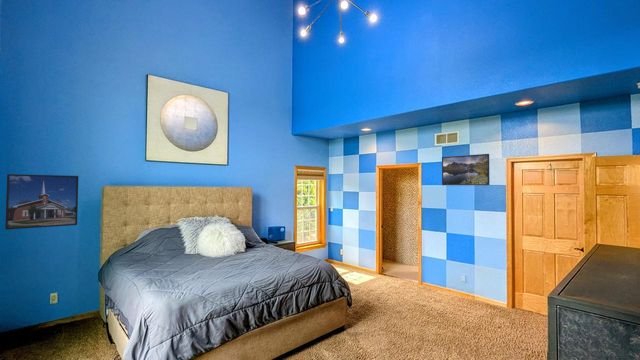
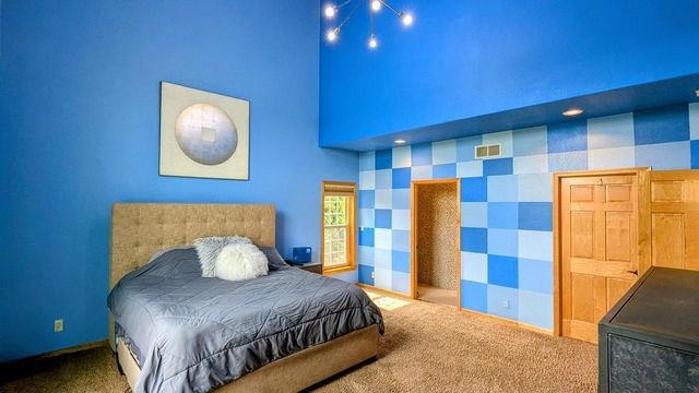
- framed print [4,173,79,231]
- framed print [441,153,490,186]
